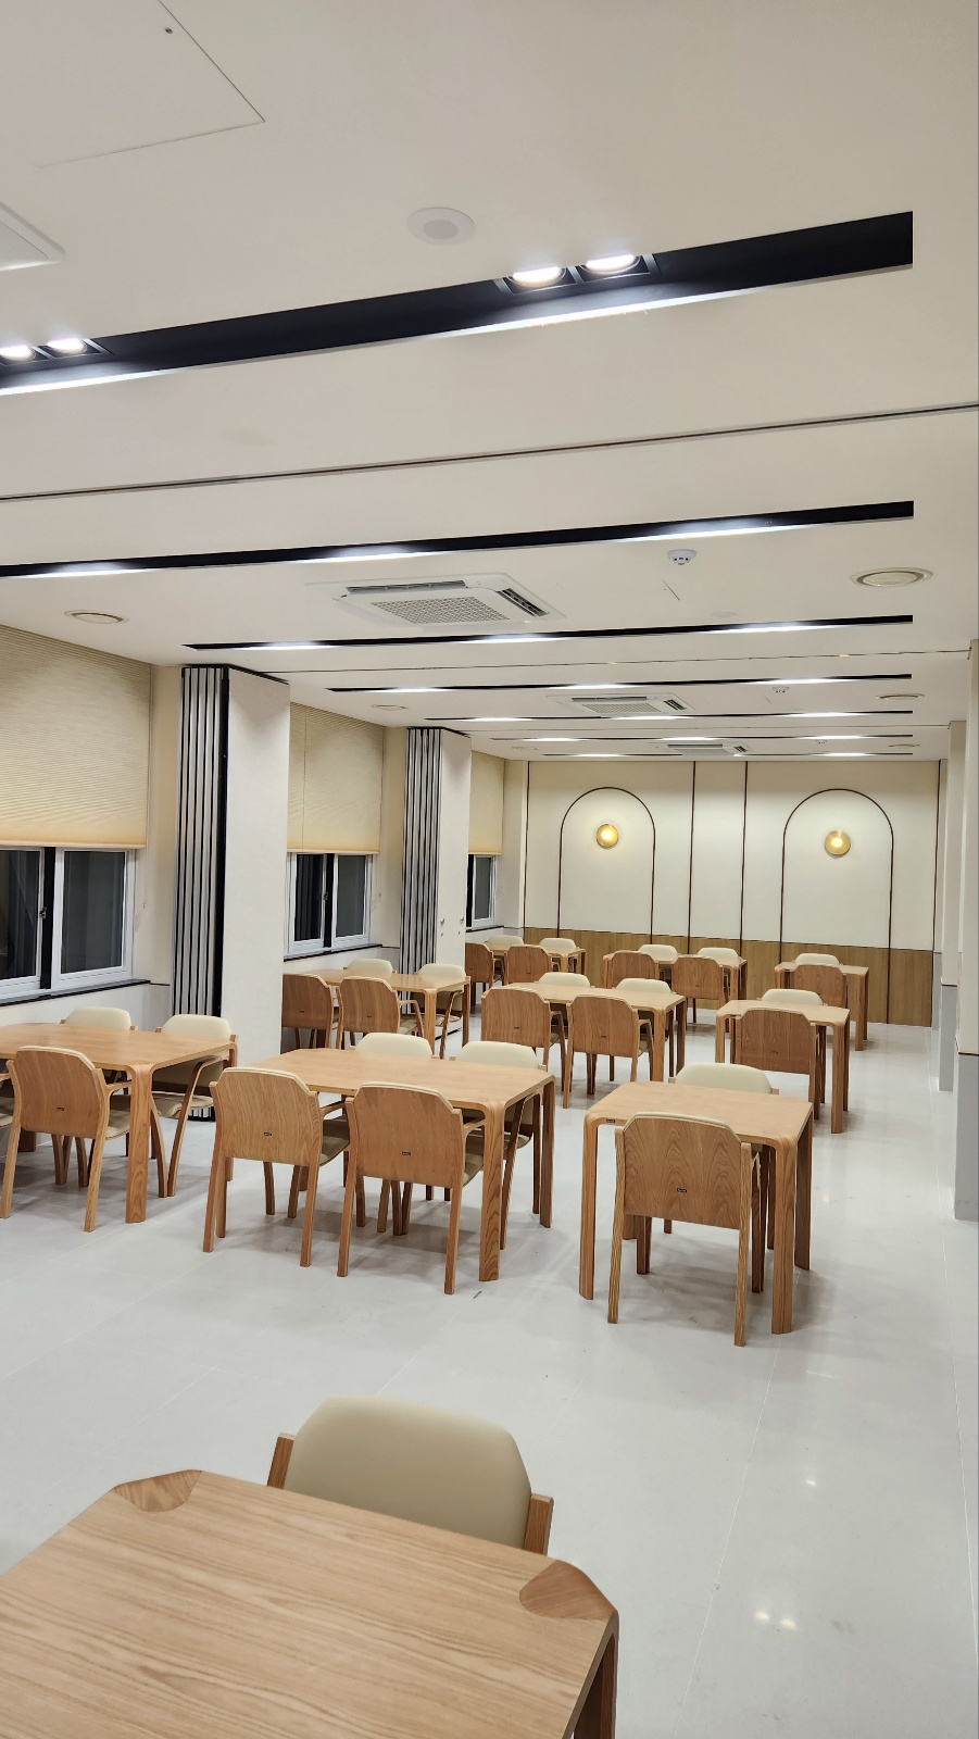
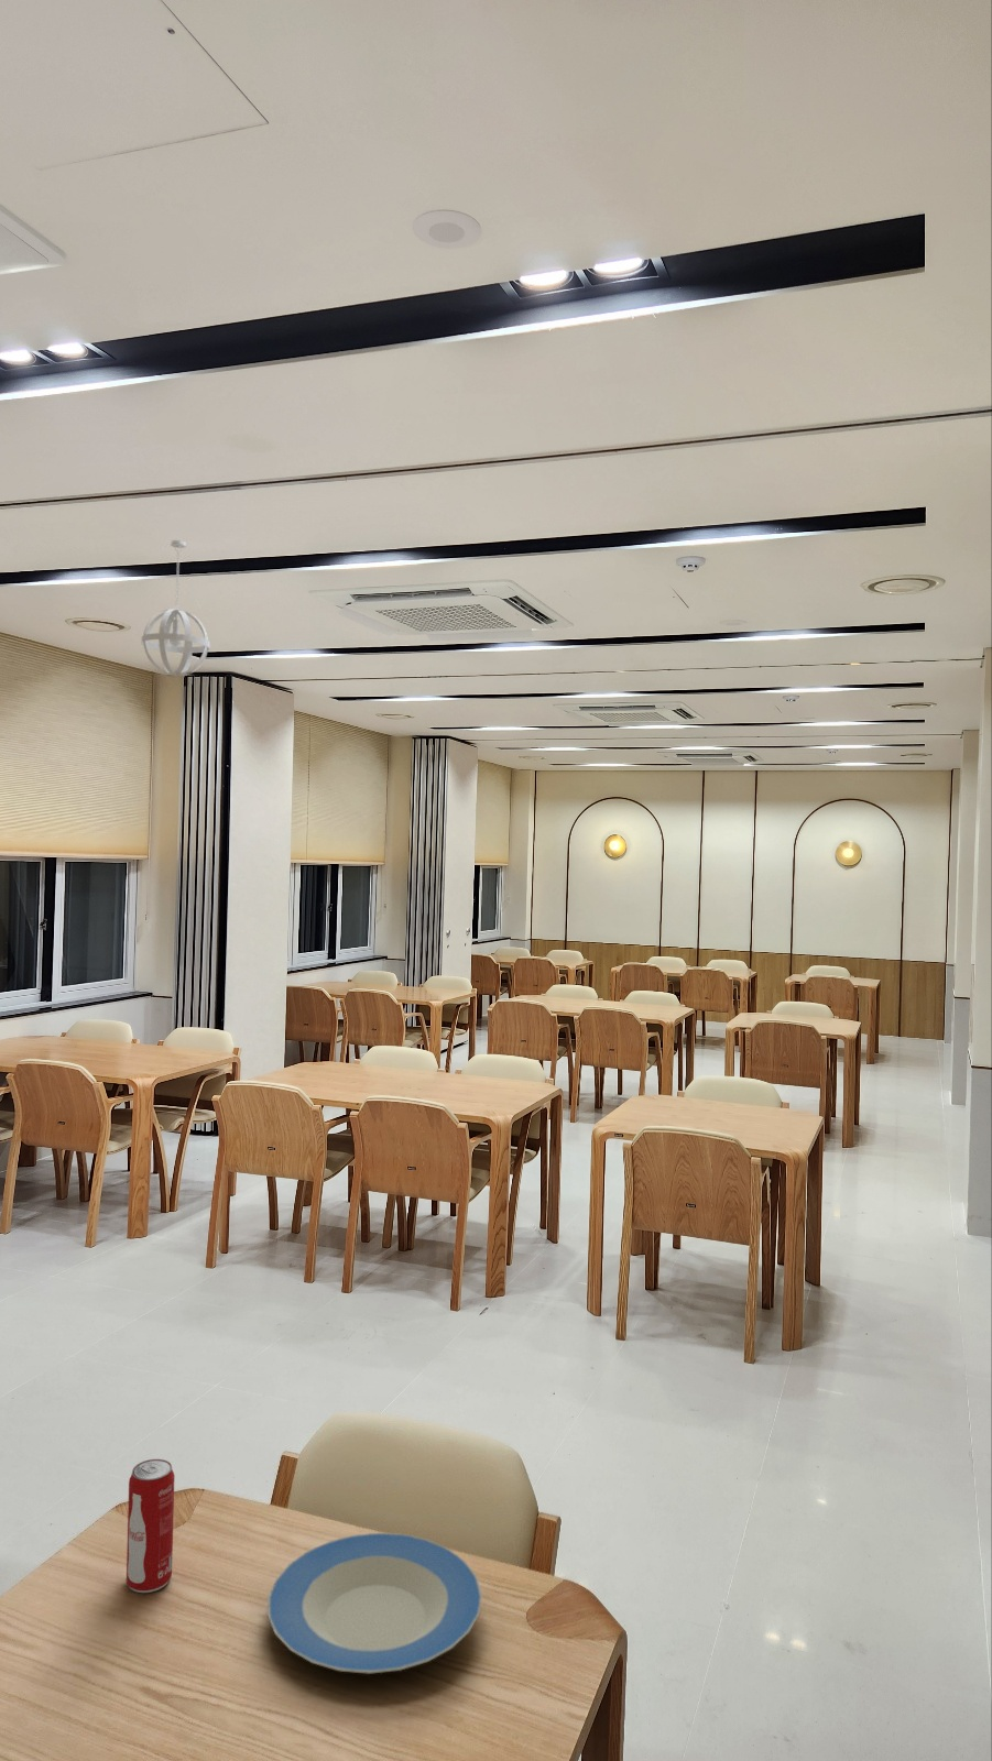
+ beverage can [126,1459,175,1594]
+ pendant light [140,539,212,679]
+ plate [266,1532,484,1675]
